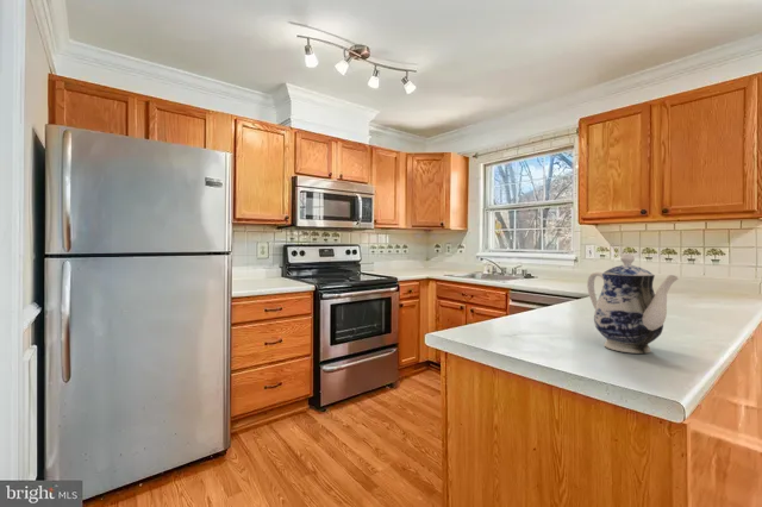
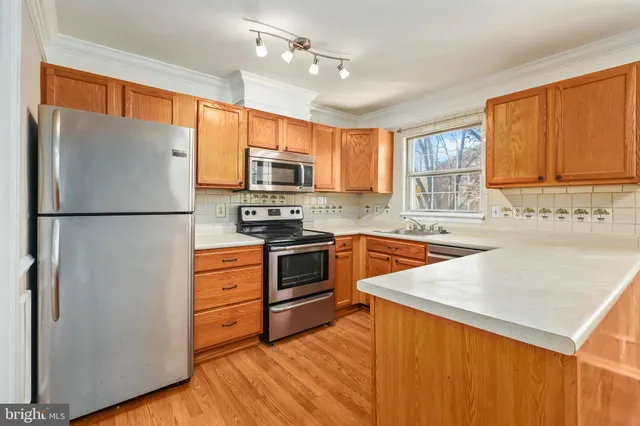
- teapot [586,252,680,355]
